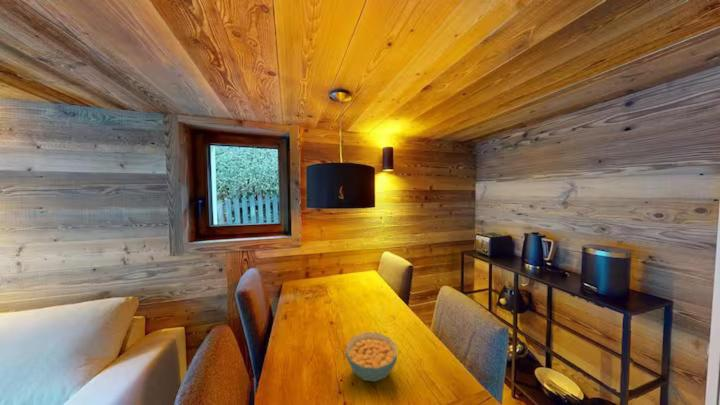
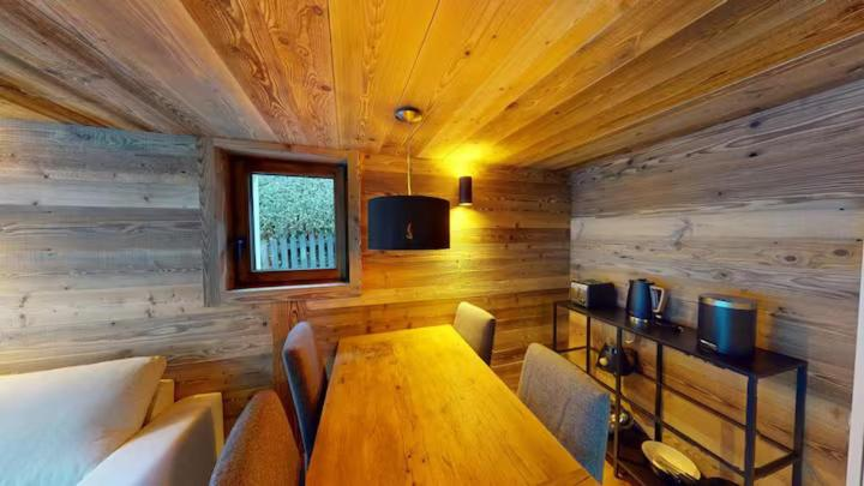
- cereal bowl [345,331,398,383]
